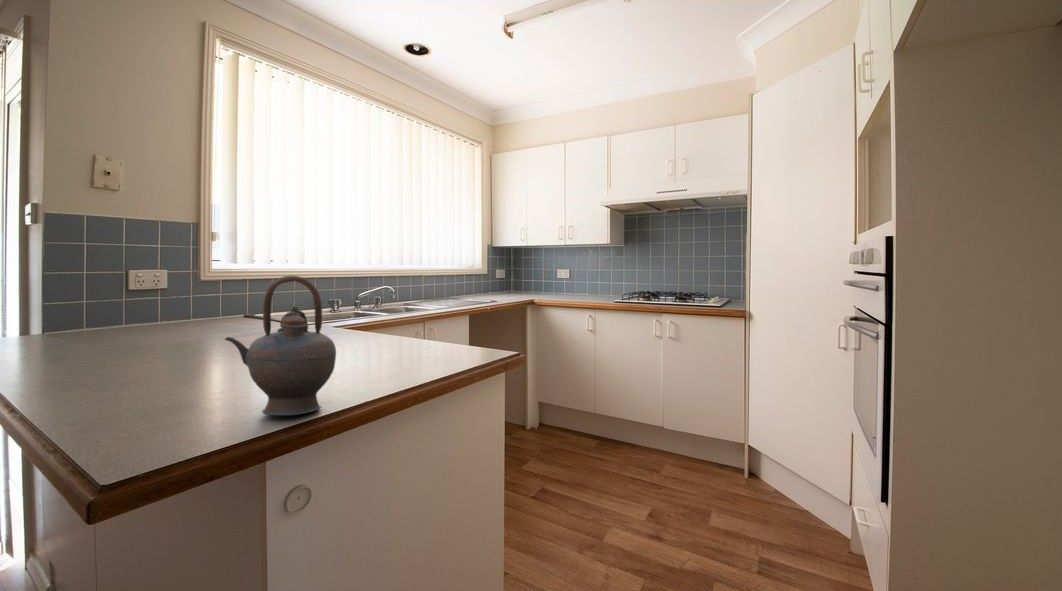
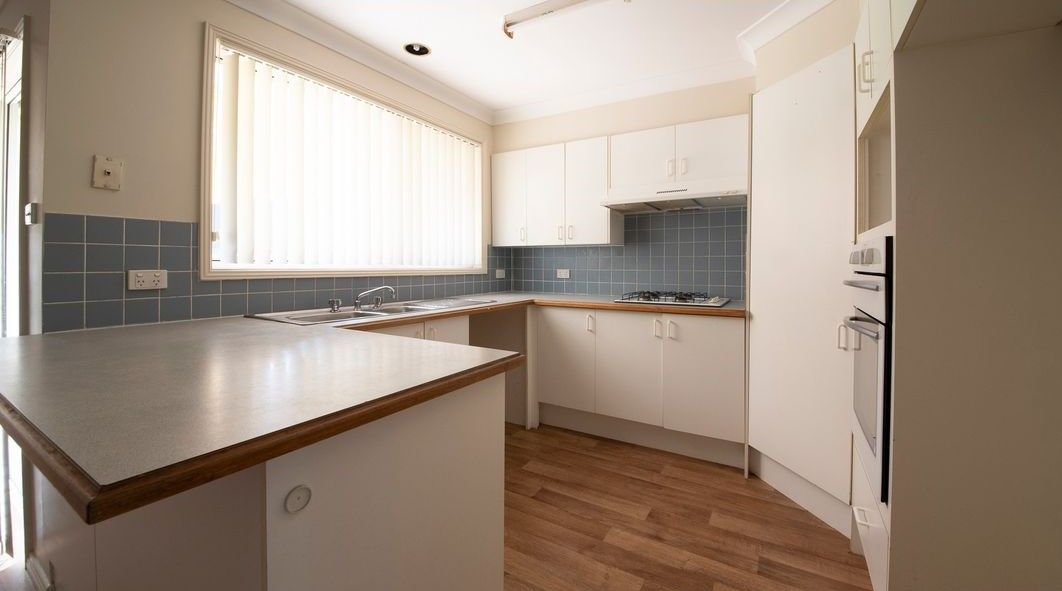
- teapot [224,275,337,417]
